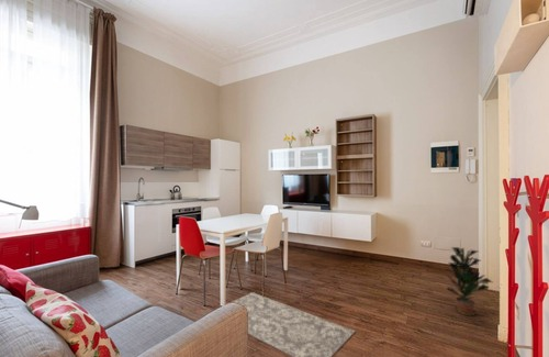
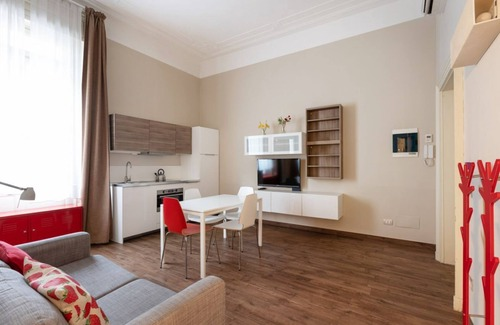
- rug [232,291,357,357]
- potted plant [446,246,493,316]
